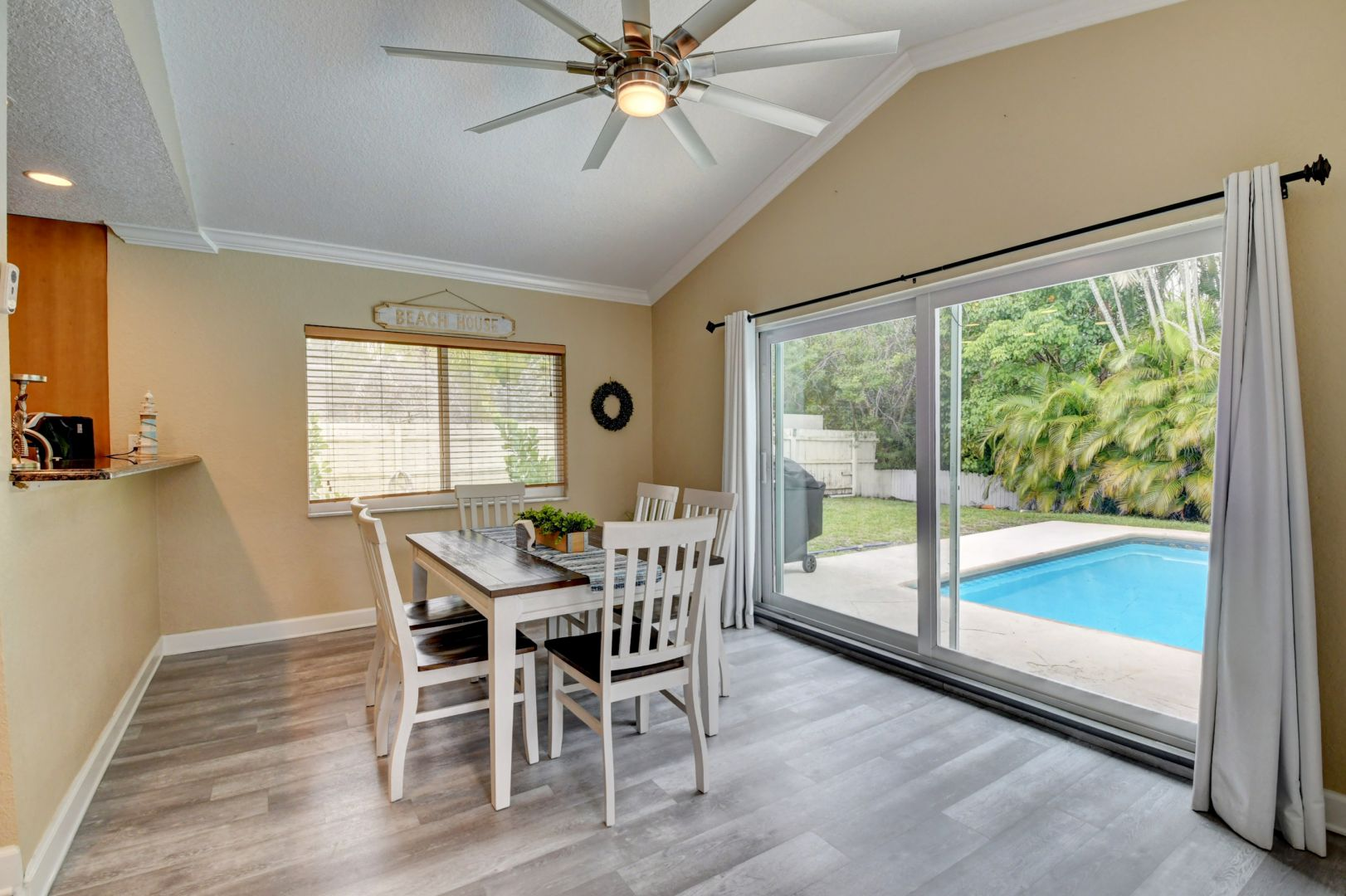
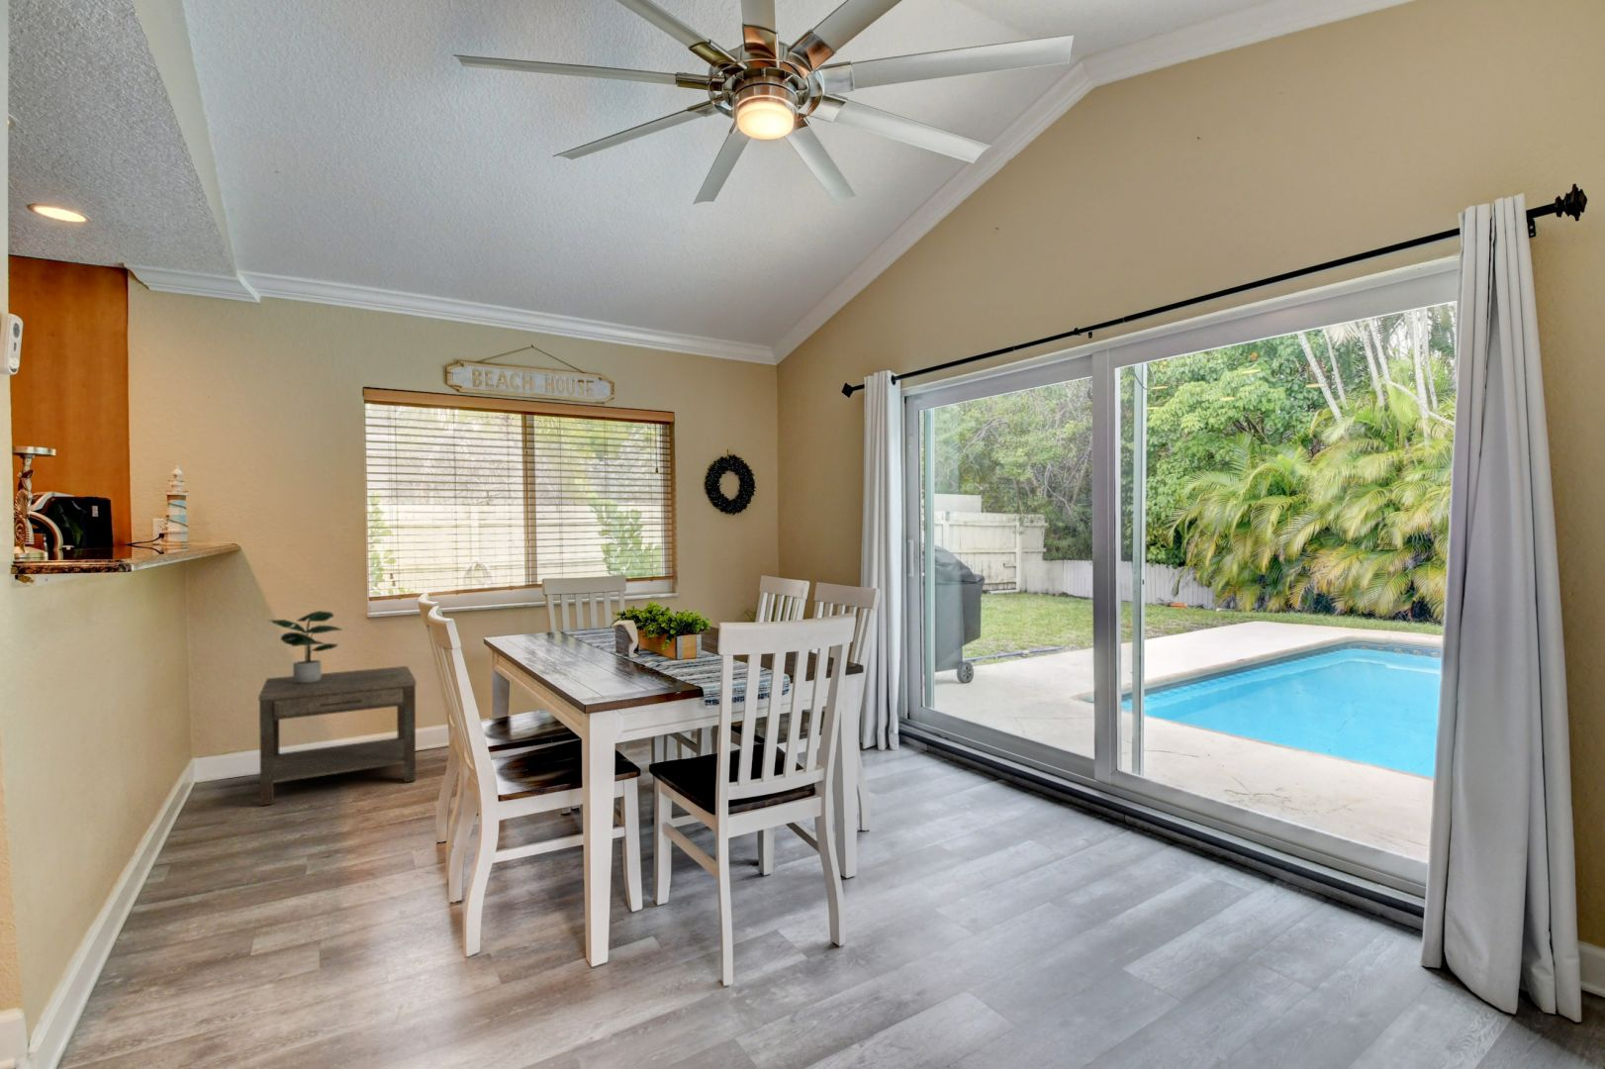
+ side table [258,666,416,807]
+ potted plant [268,610,342,682]
